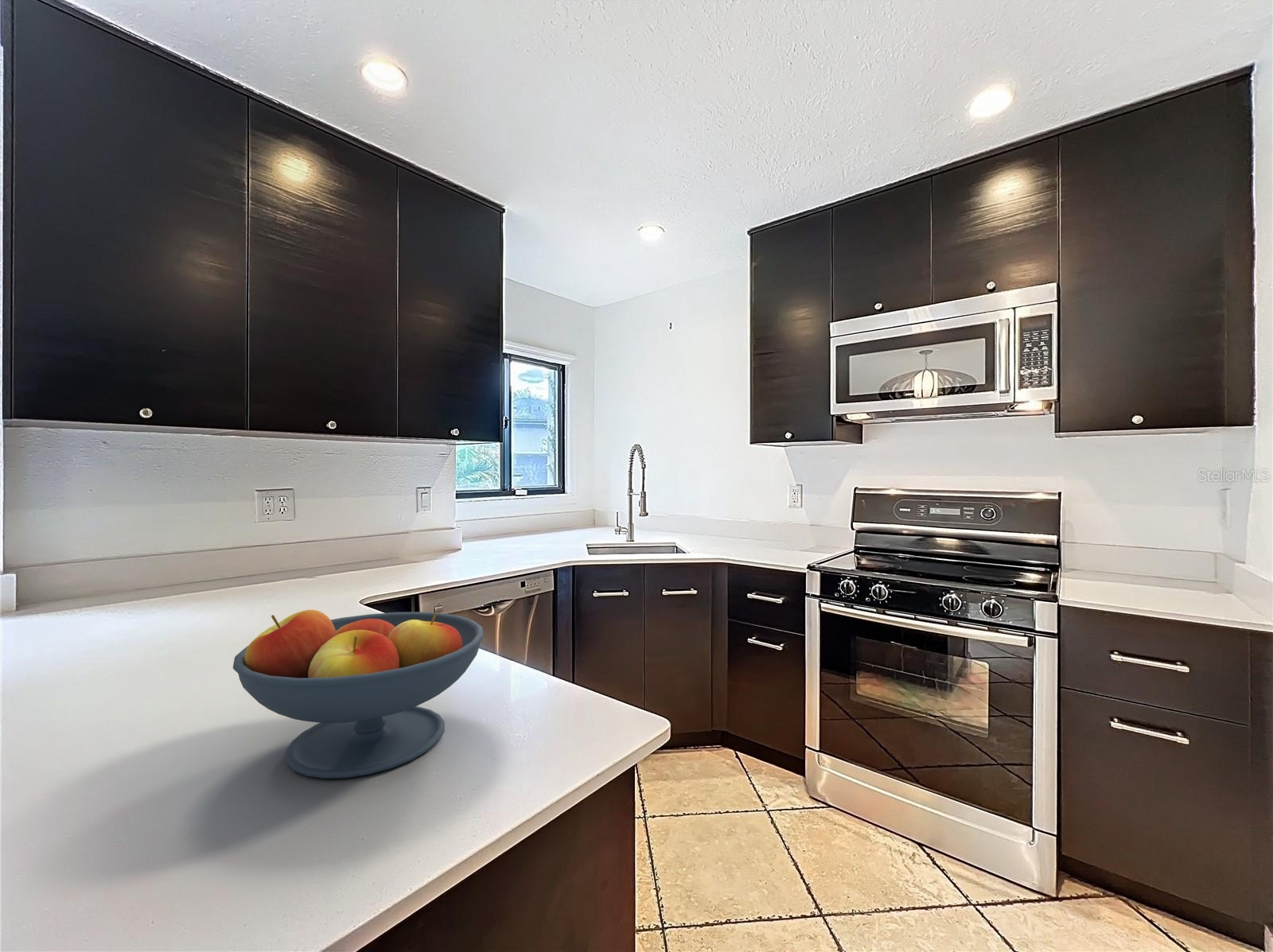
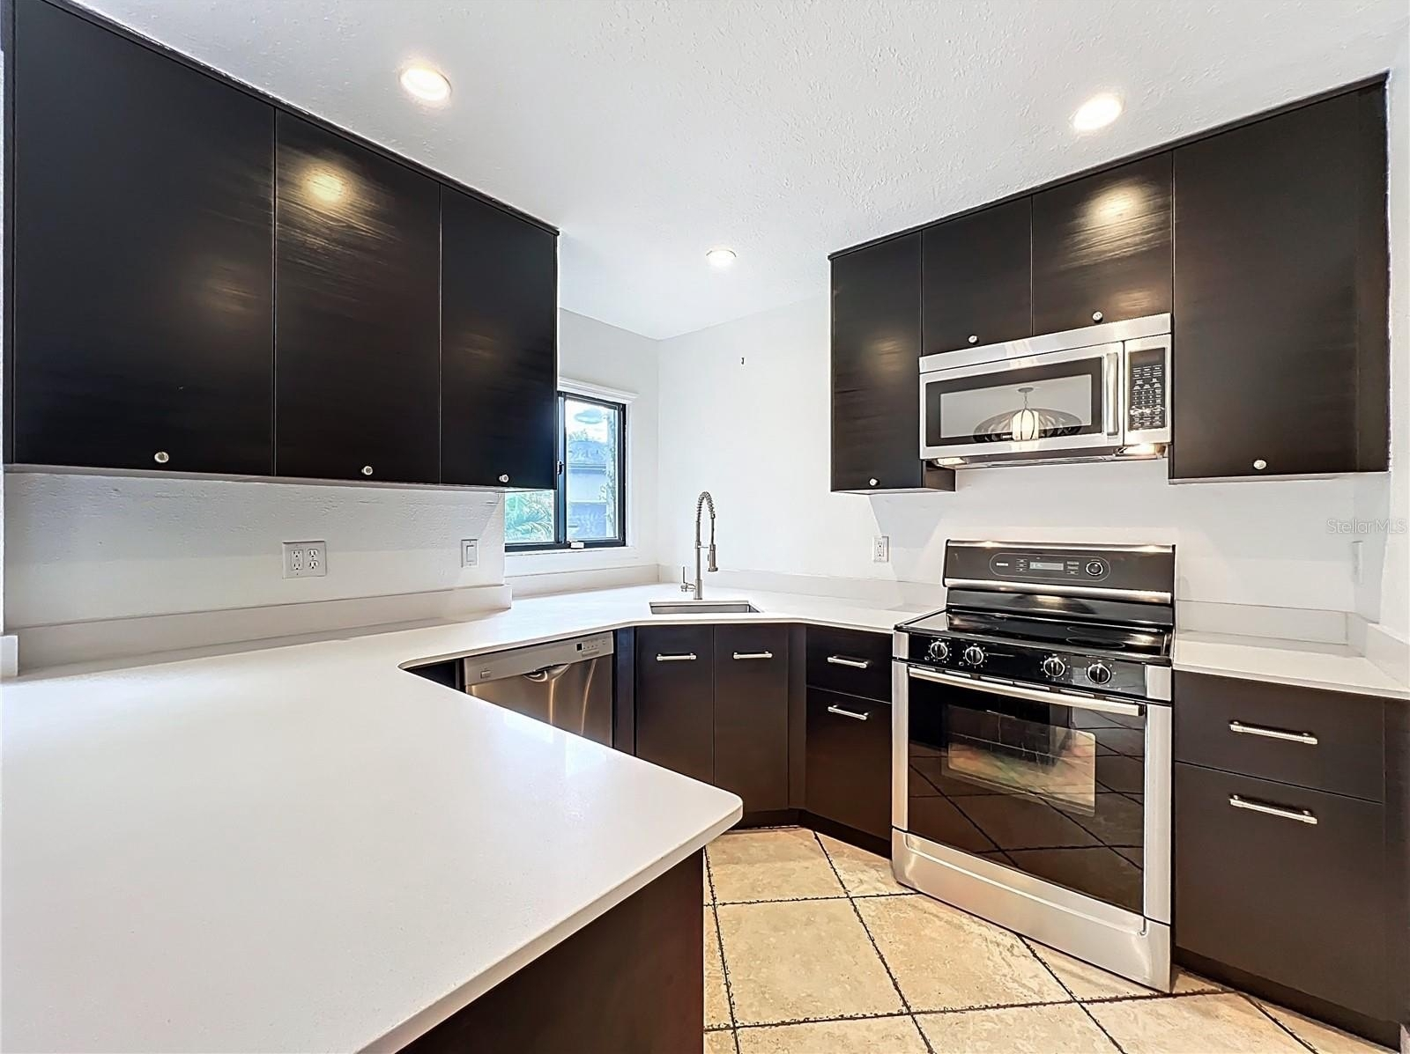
- fruit bowl [232,609,485,779]
